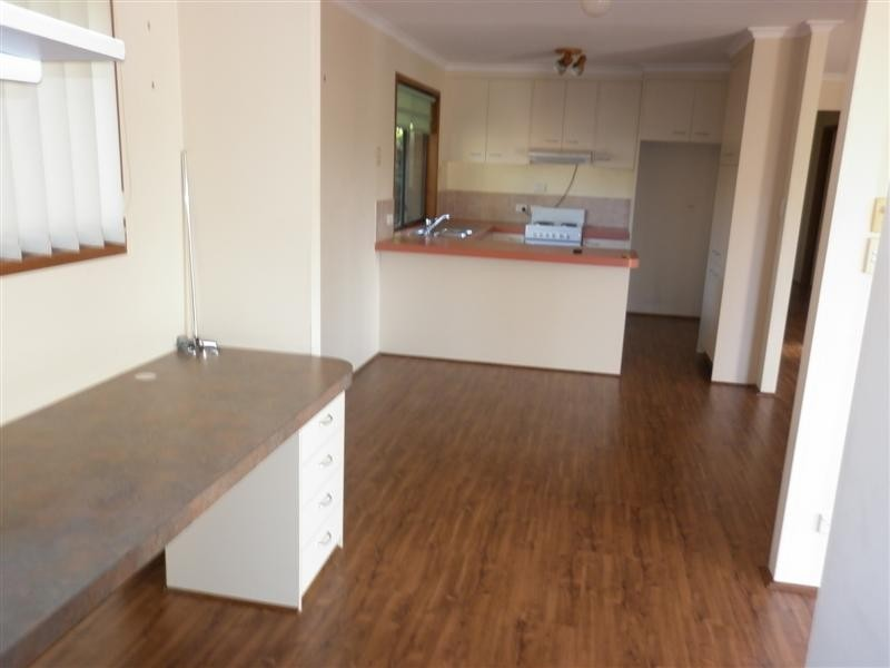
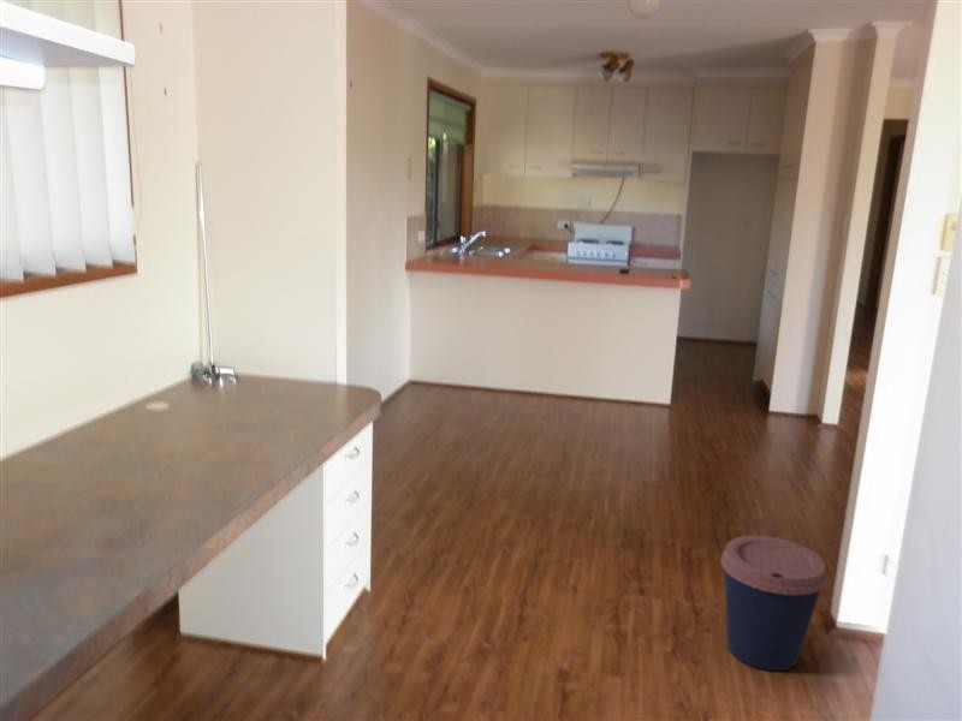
+ coffee cup [720,535,829,672]
